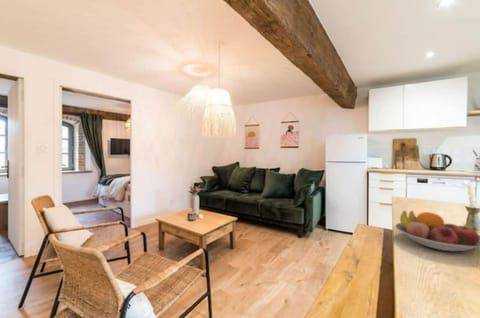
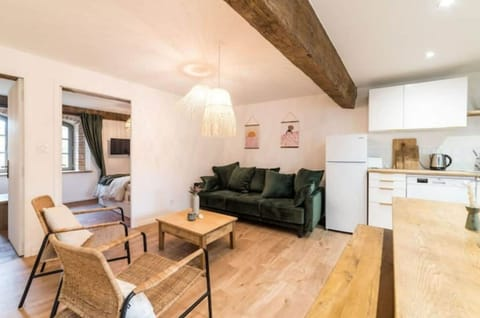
- fruit bowl [394,210,480,252]
